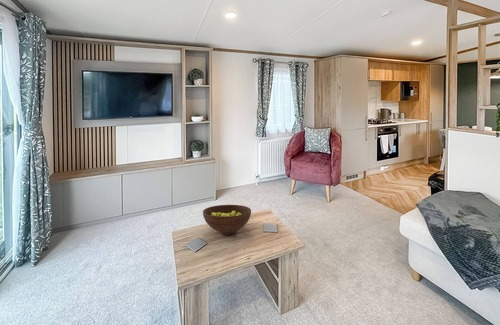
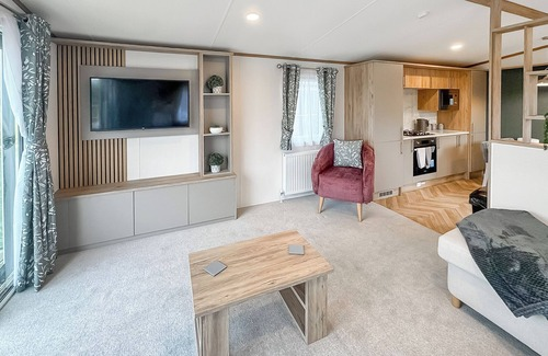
- fruit bowl [202,204,252,235]
